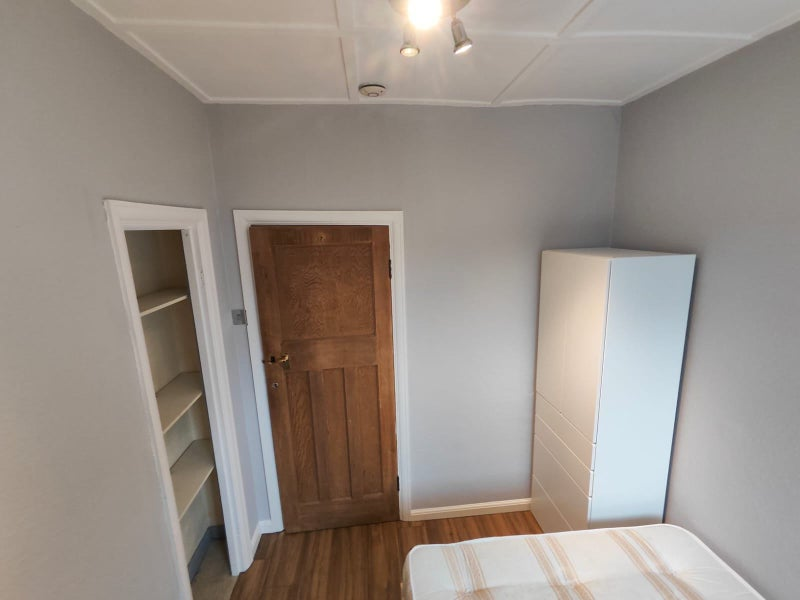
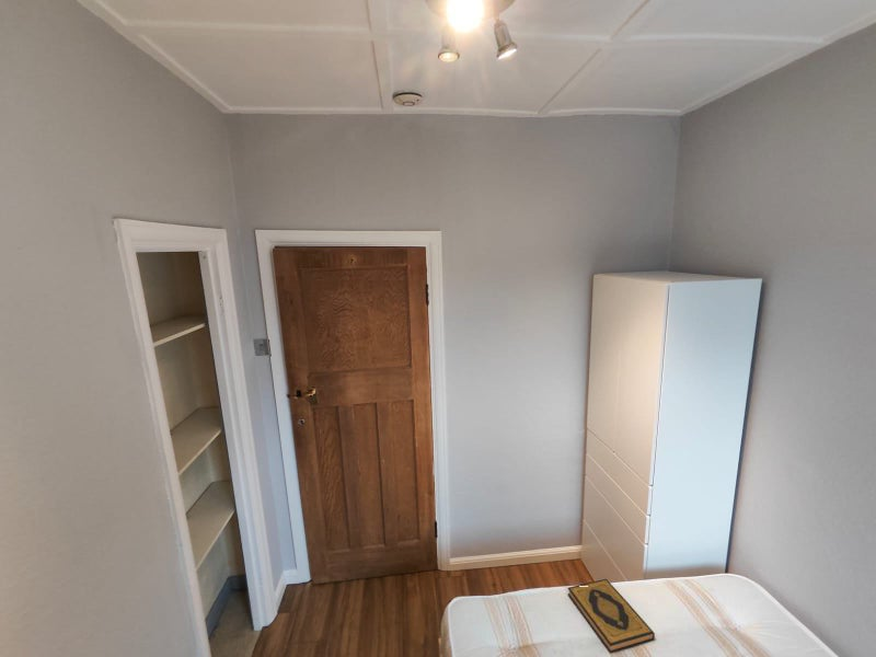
+ hardback book [567,578,656,654]
